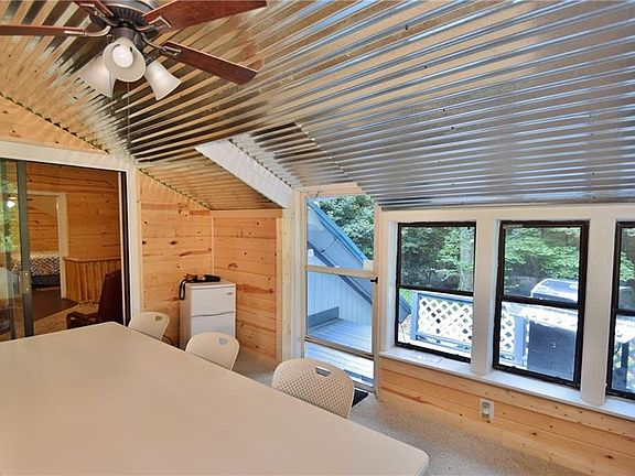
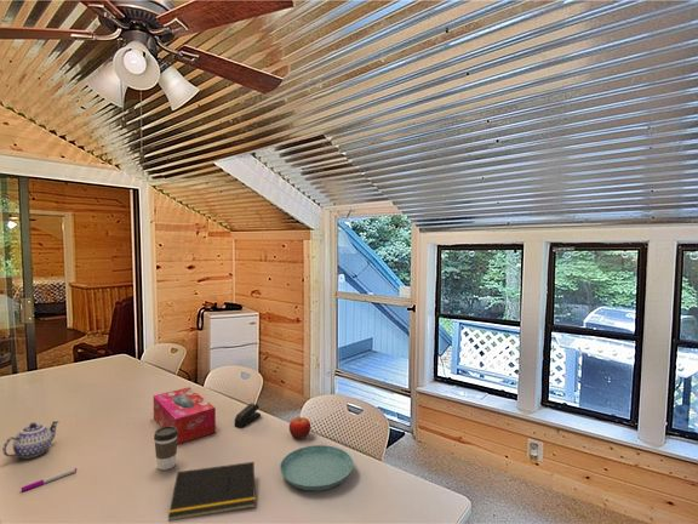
+ coffee cup [153,426,178,471]
+ teapot [1,420,59,458]
+ fruit [288,415,311,440]
+ saucer [279,444,354,491]
+ pen [21,467,78,492]
+ tissue box [153,386,217,445]
+ notepad [167,461,257,523]
+ stapler [234,403,262,429]
